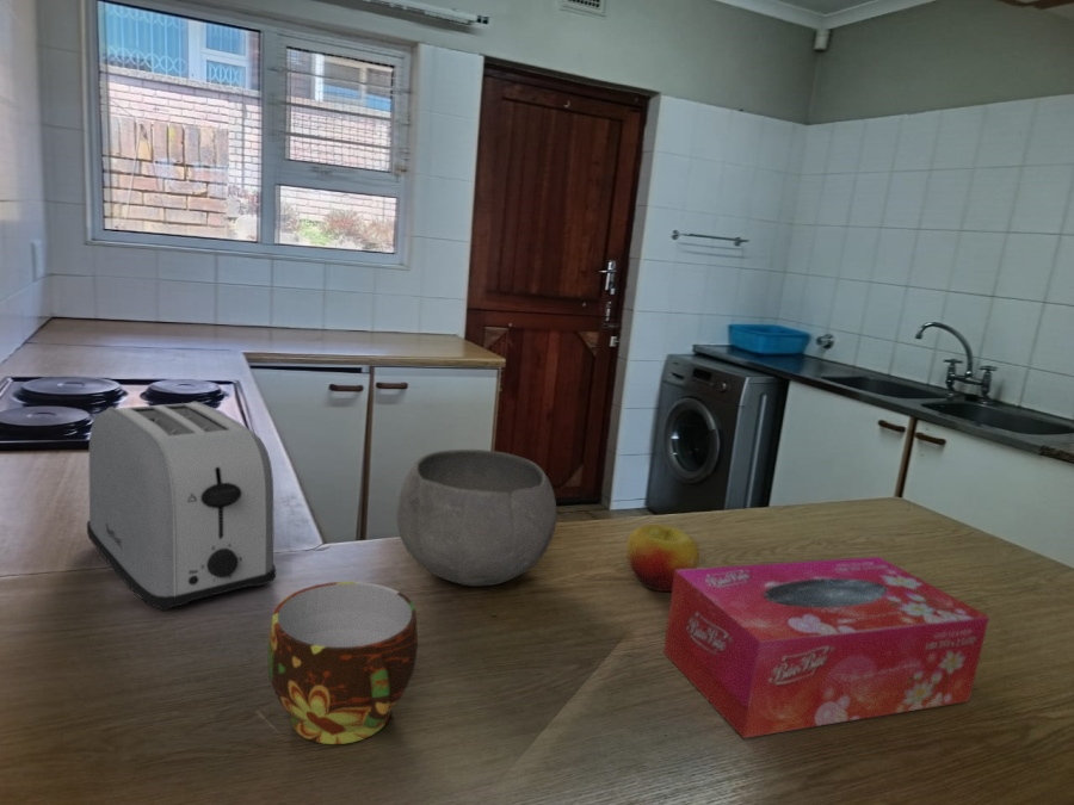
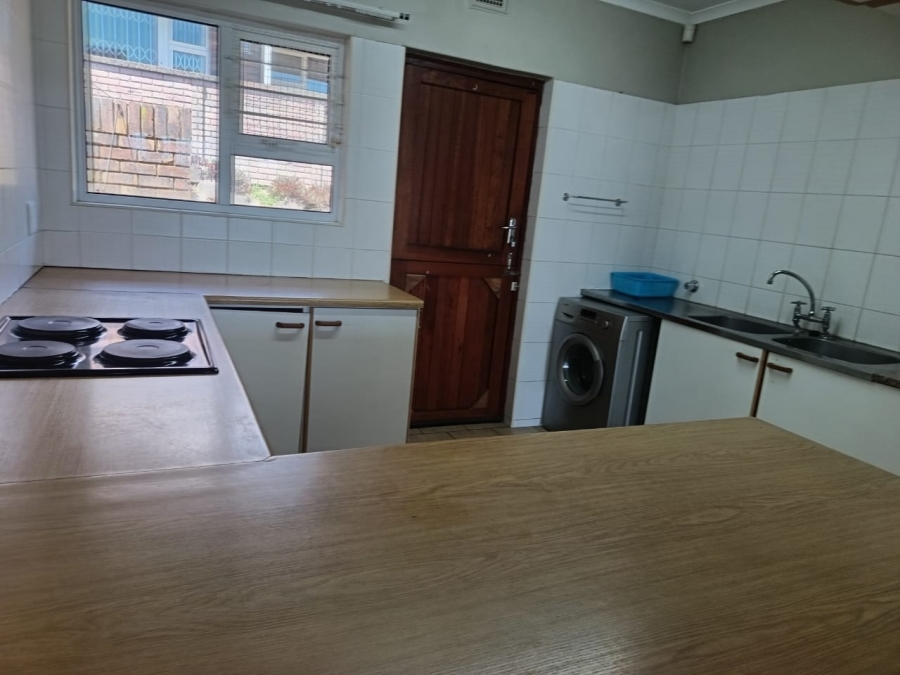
- apple [625,524,700,593]
- toaster [86,401,277,612]
- bowl [395,448,558,588]
- cup [266,581,419,745]
- tissue box [662,556,990,739]
